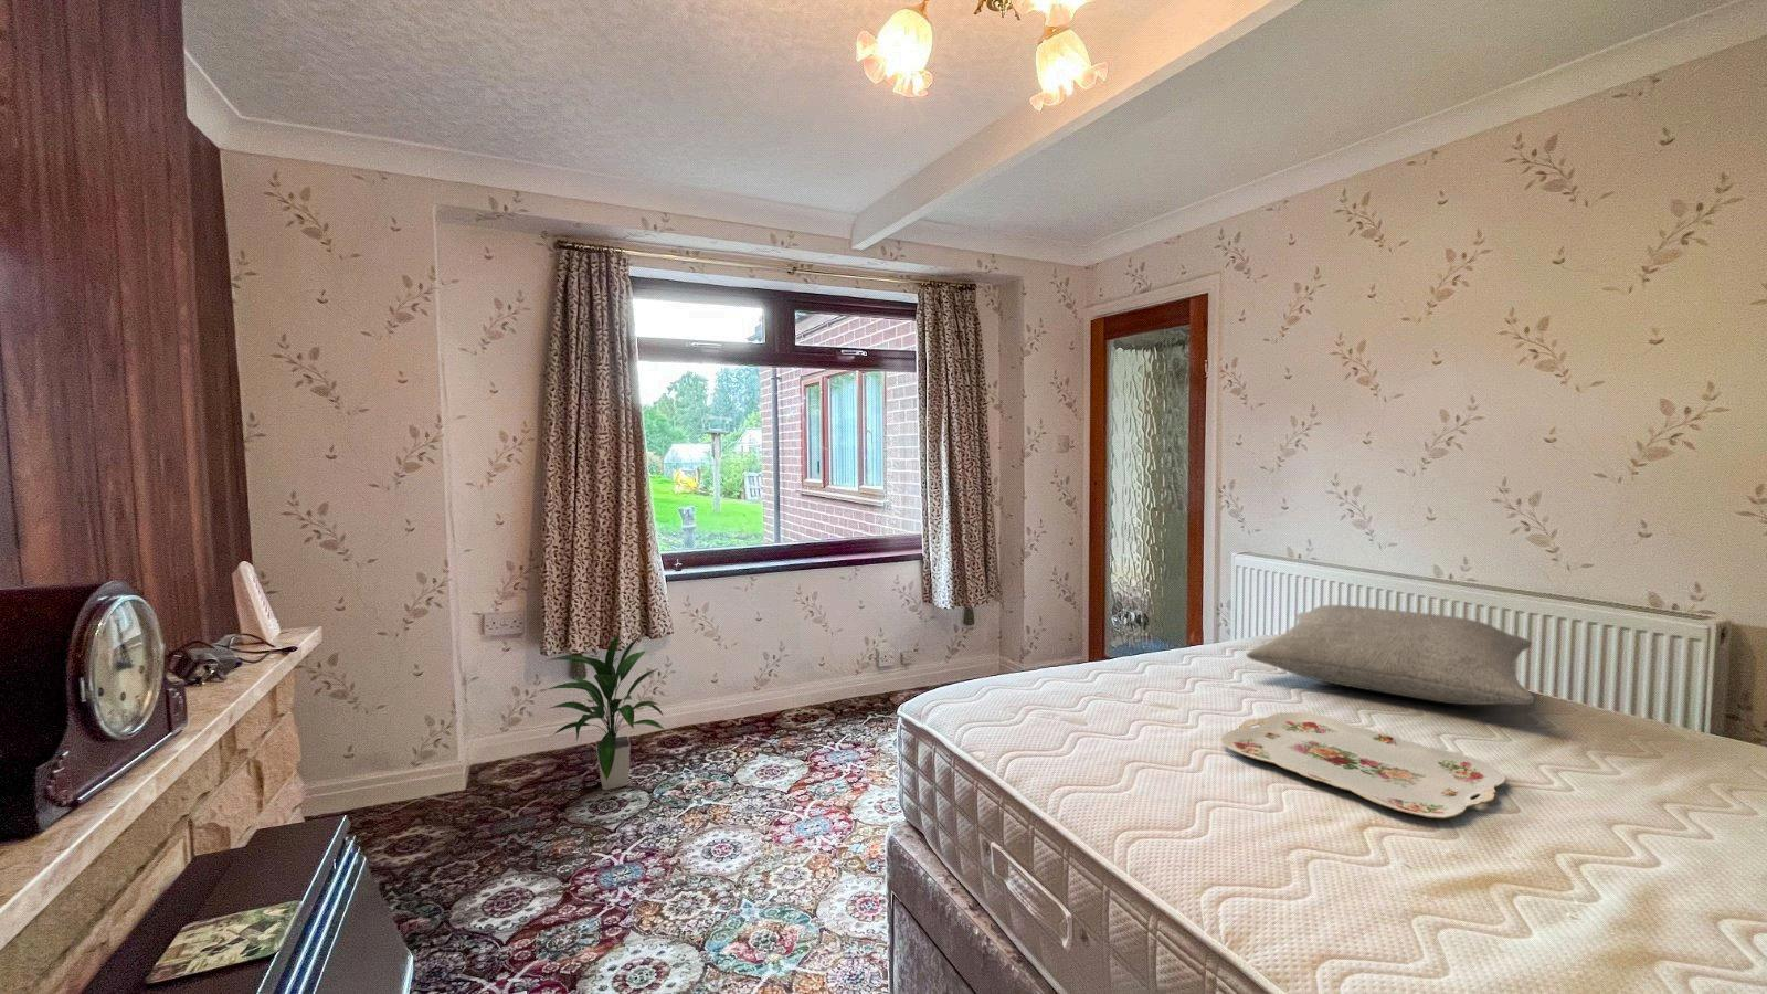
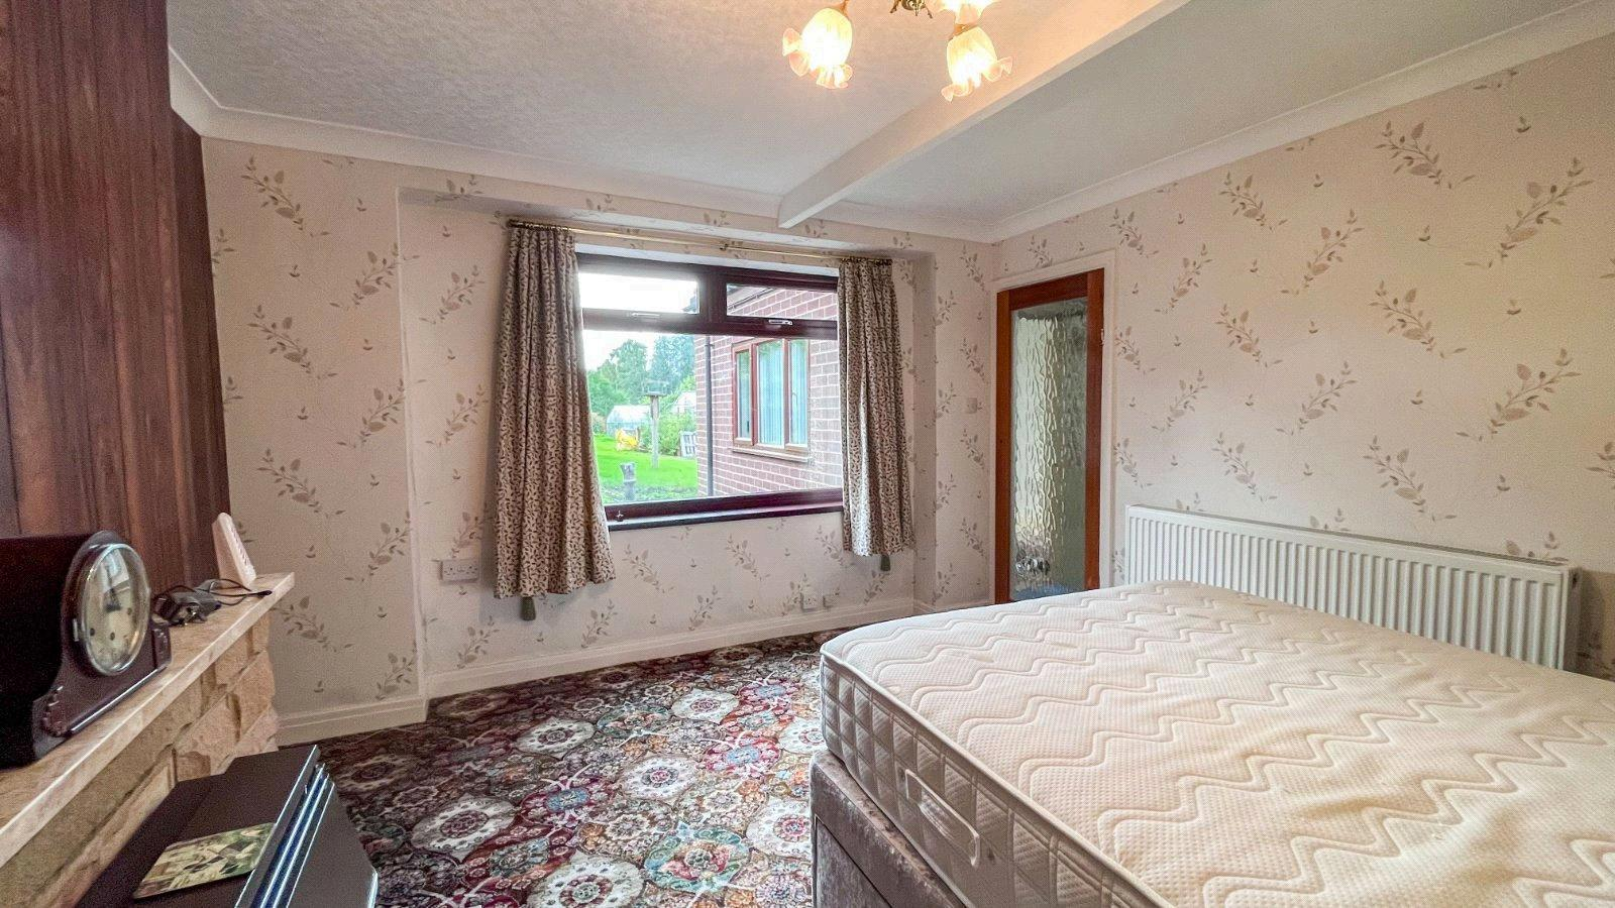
- serving tray [1221,711,1506,819]
- pillow [1245,604,1535,705]
- indoor plant [542,630,667,791]
